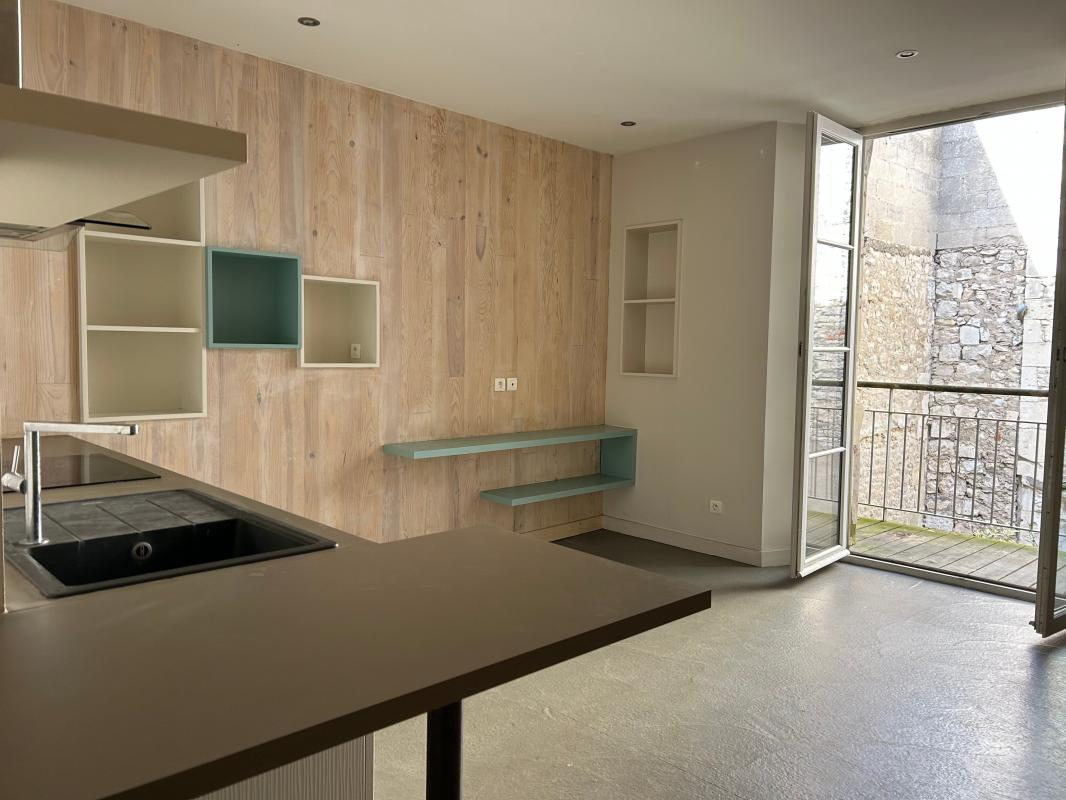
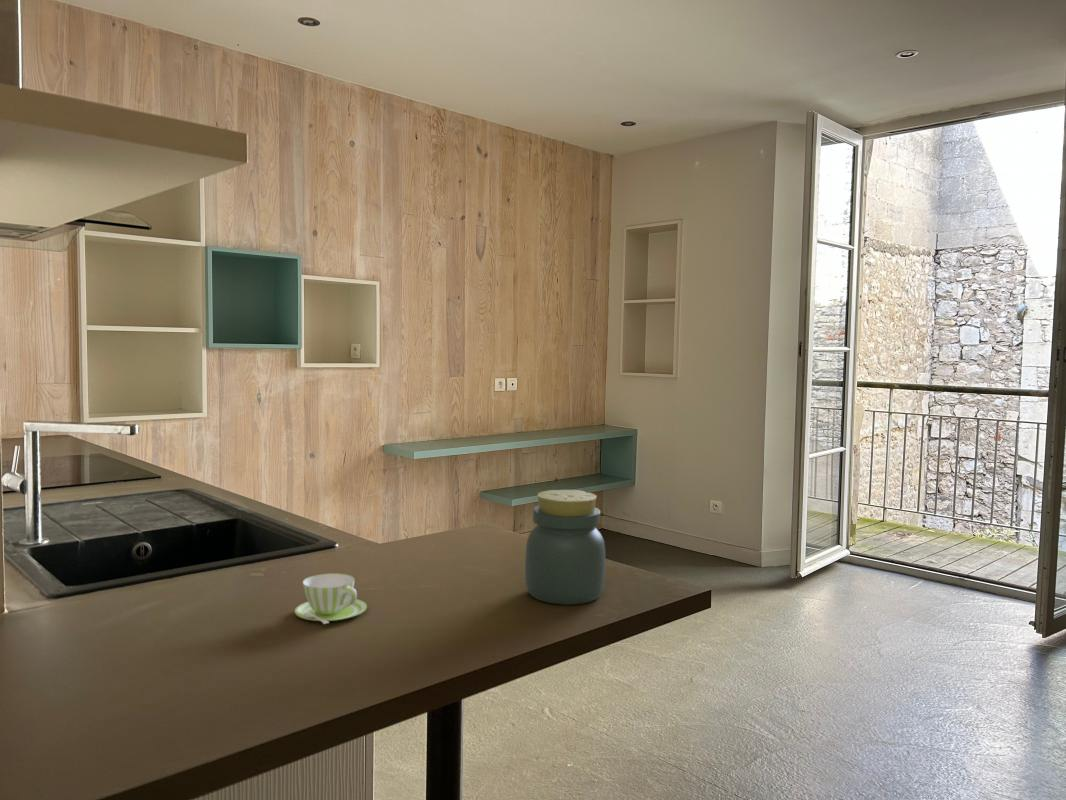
+ jar [524,489,606,606]
+ cup [294,572,368,625]
